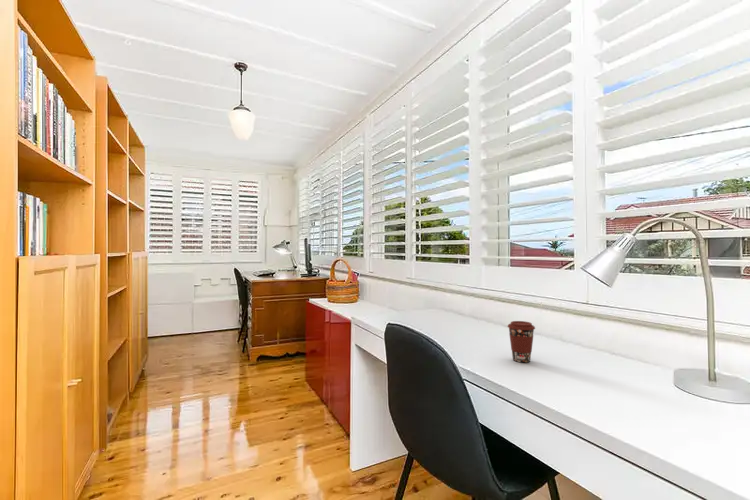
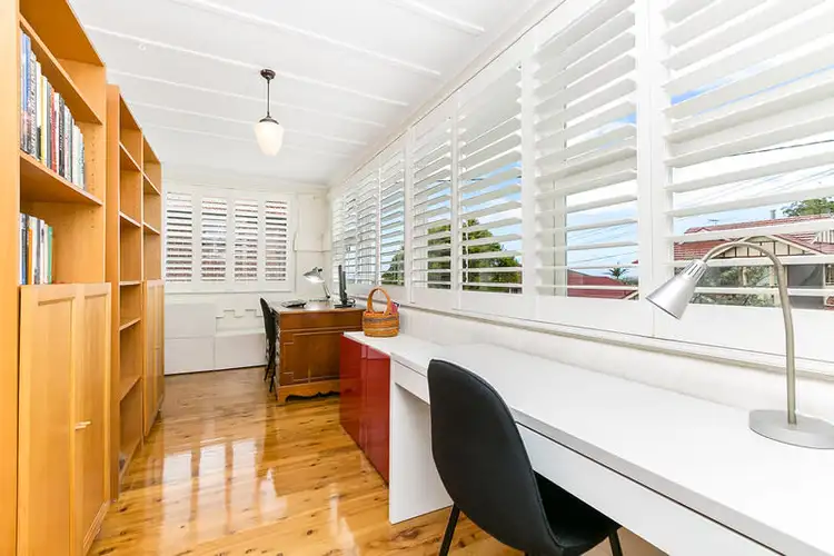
- coffee cup [506,320,536,363]
